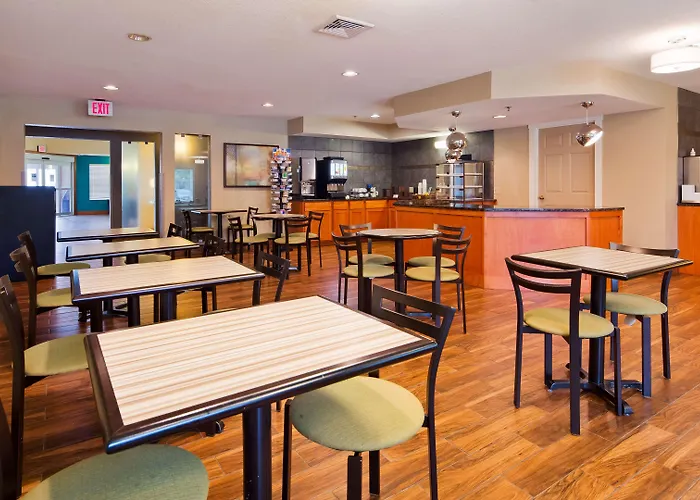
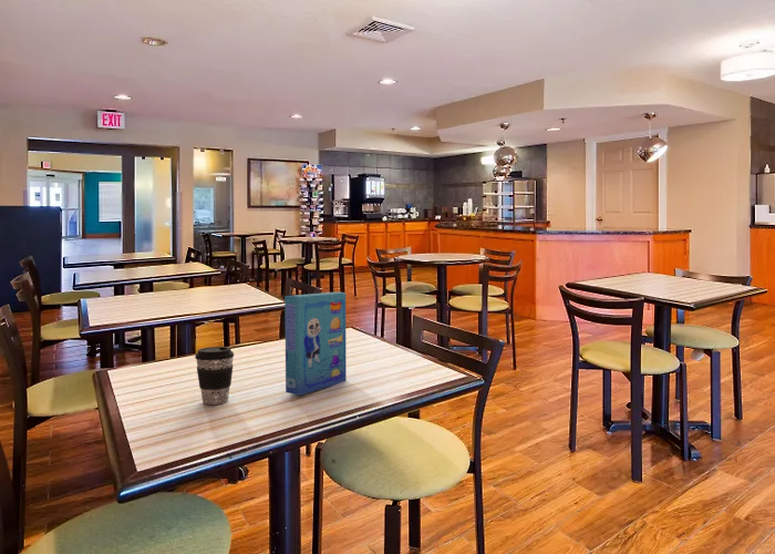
+ coffee cup [194,346,235,406]
+ cereal box [283,291,348,397]
